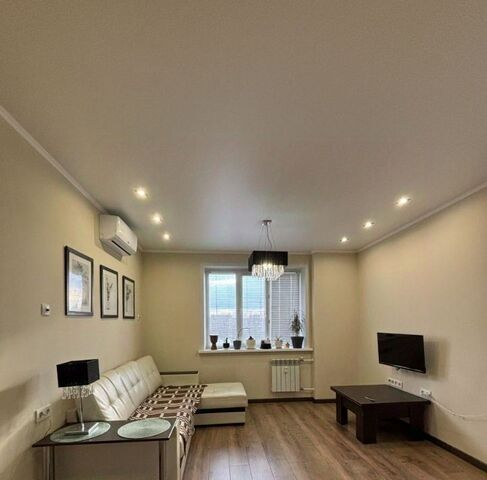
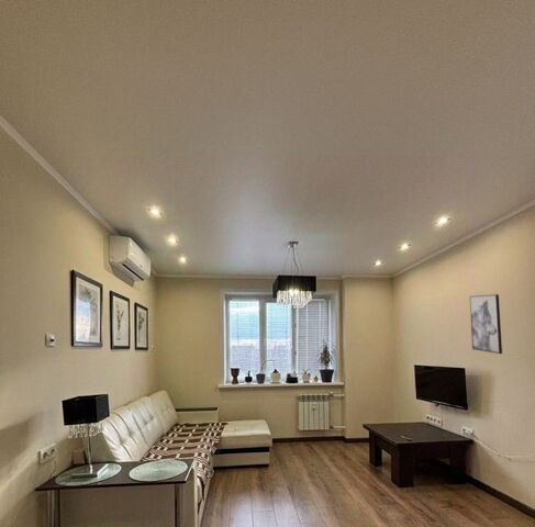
+ wall art [469,293,503,355]
